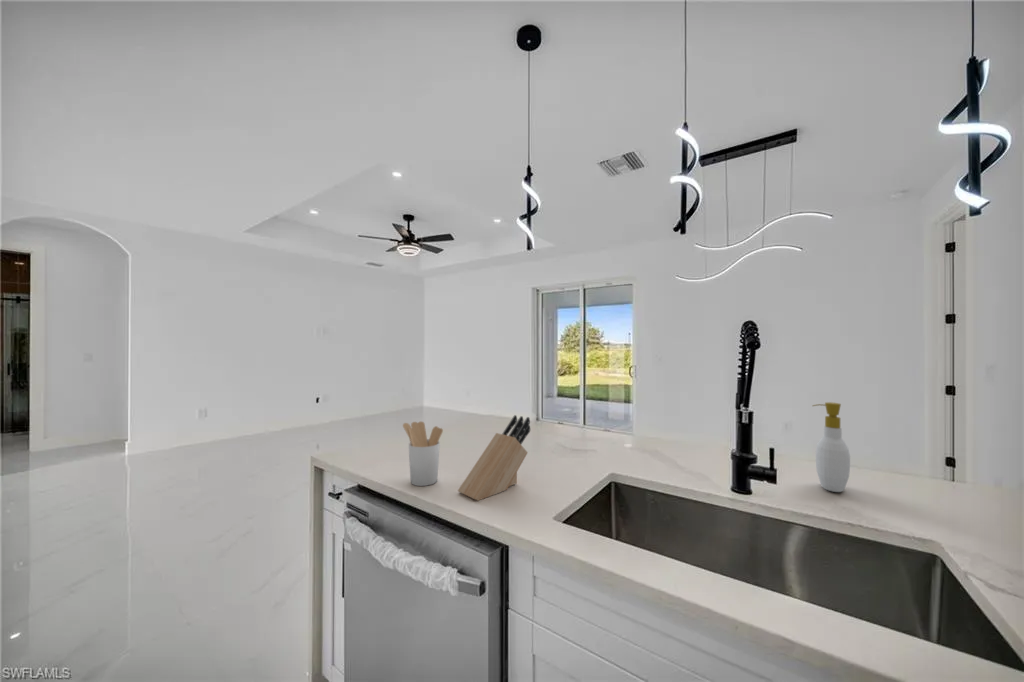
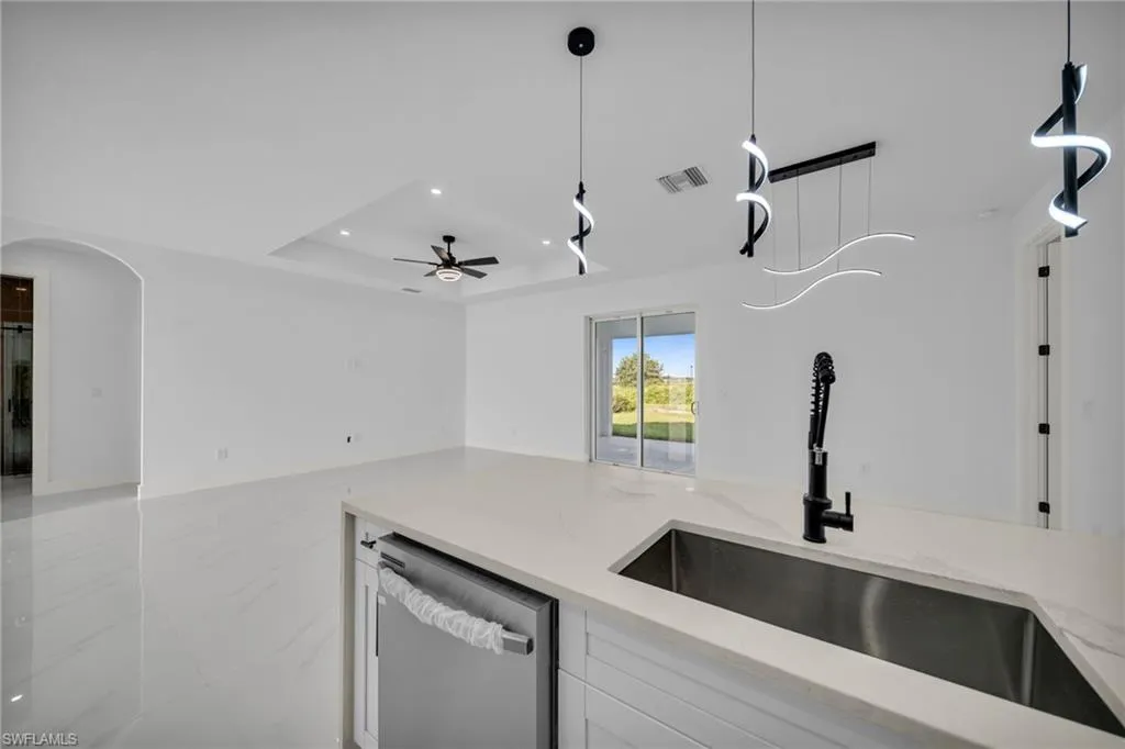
- utensil holder [402,420,444,487]
- soap bottle [811,401,851,493]
- knife block [457,414,531,502]
